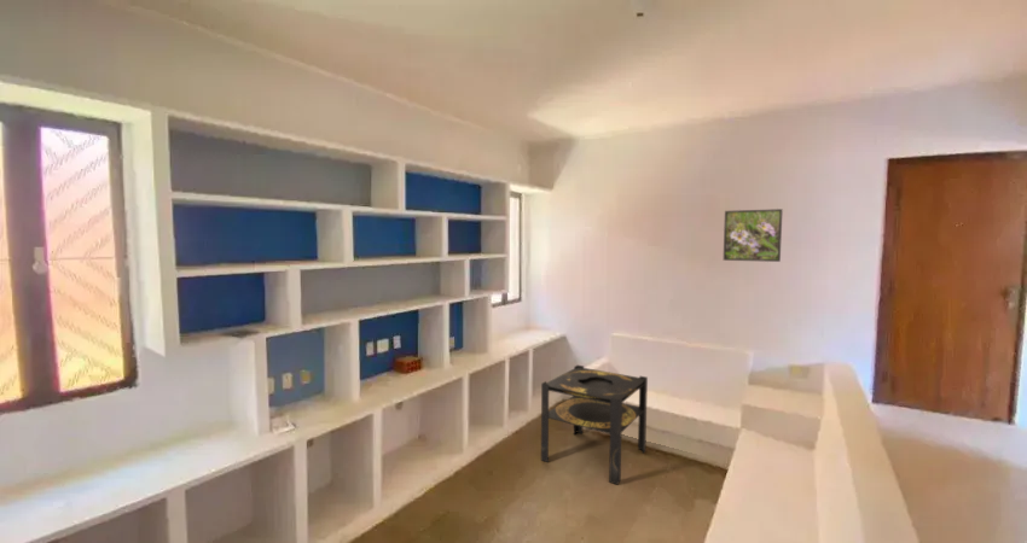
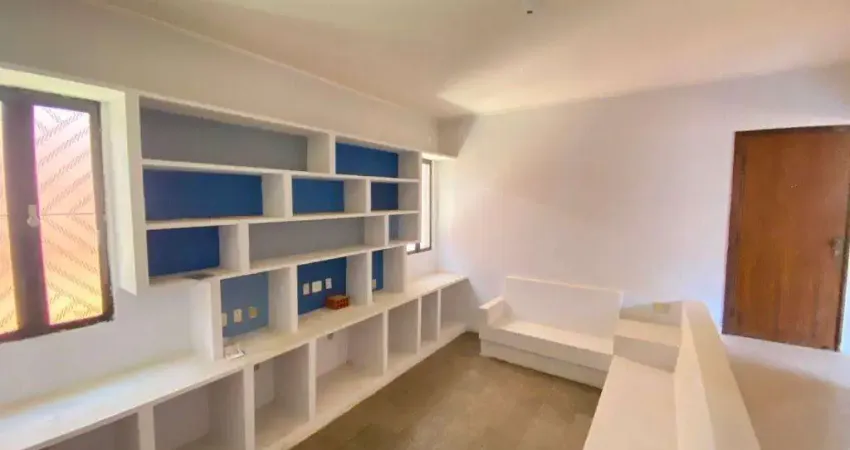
- side table [540,364,649,486]
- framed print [723,208,784,263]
